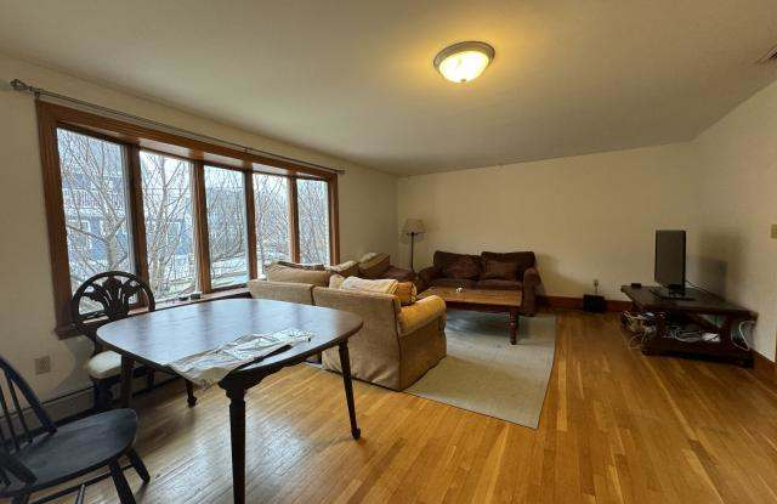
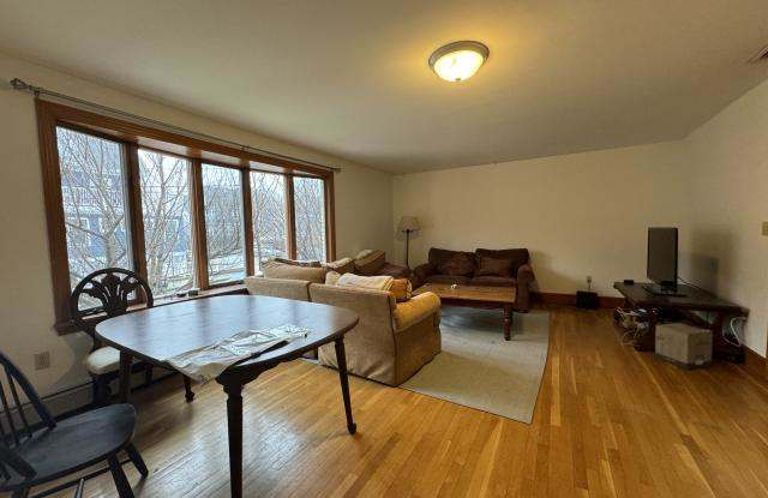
+ cardboard box [654,322,714,371]
